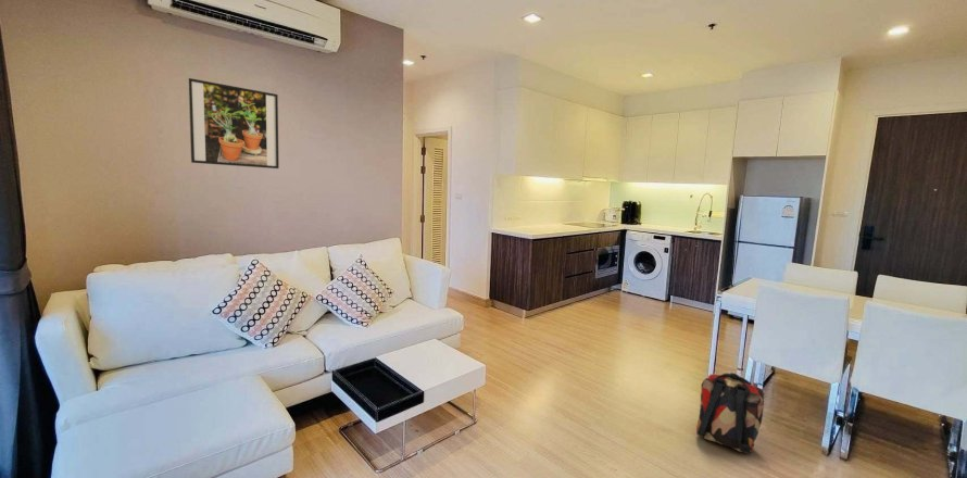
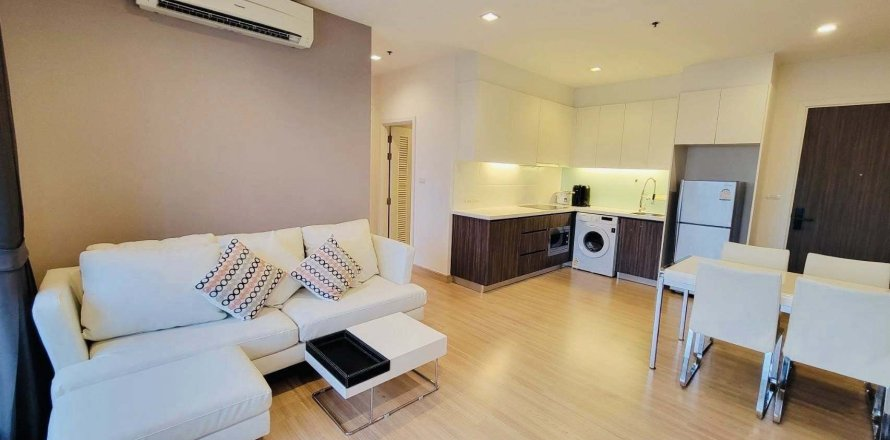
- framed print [187,77,280,169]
- backpack [695,372,765,455]
